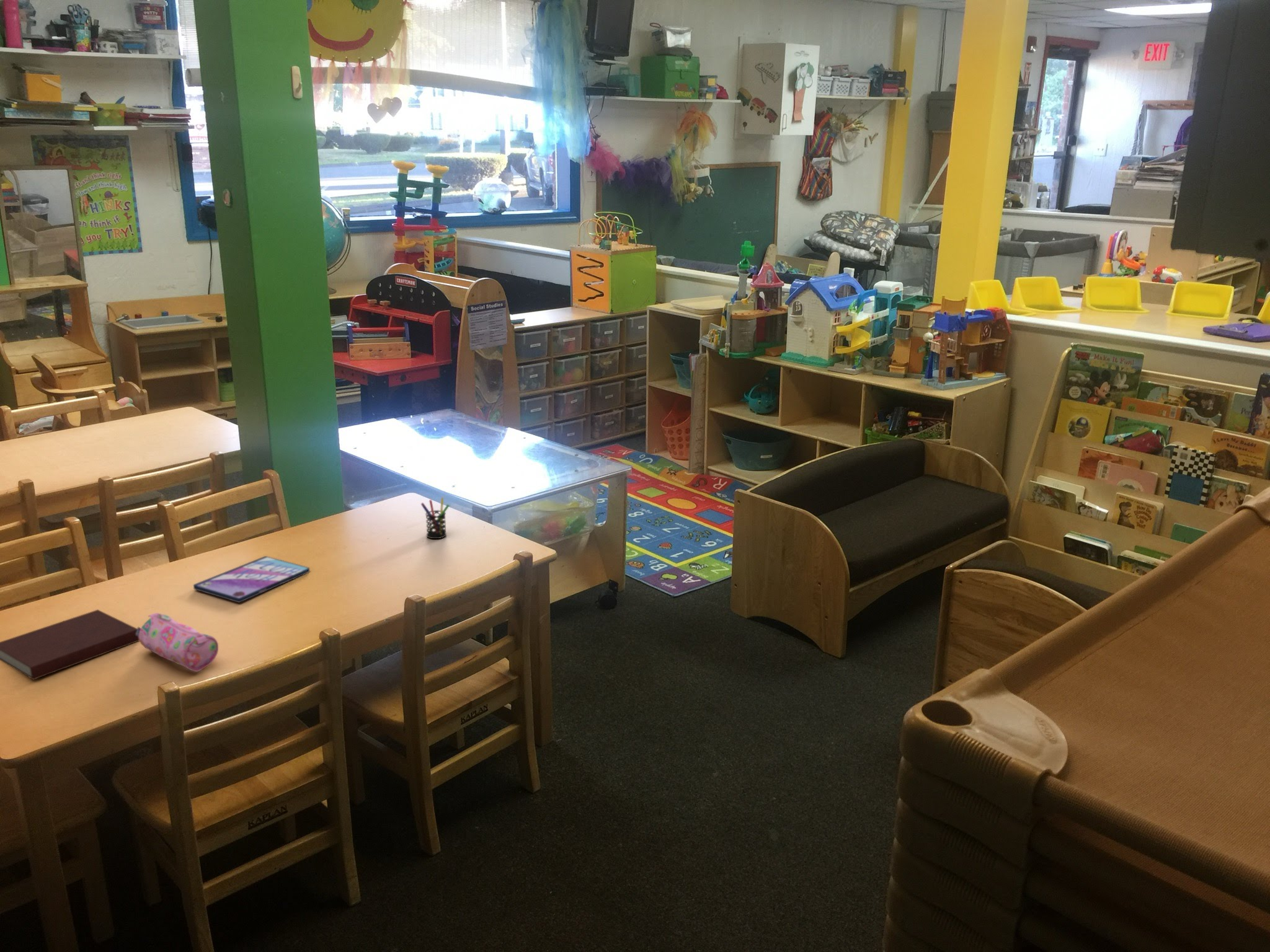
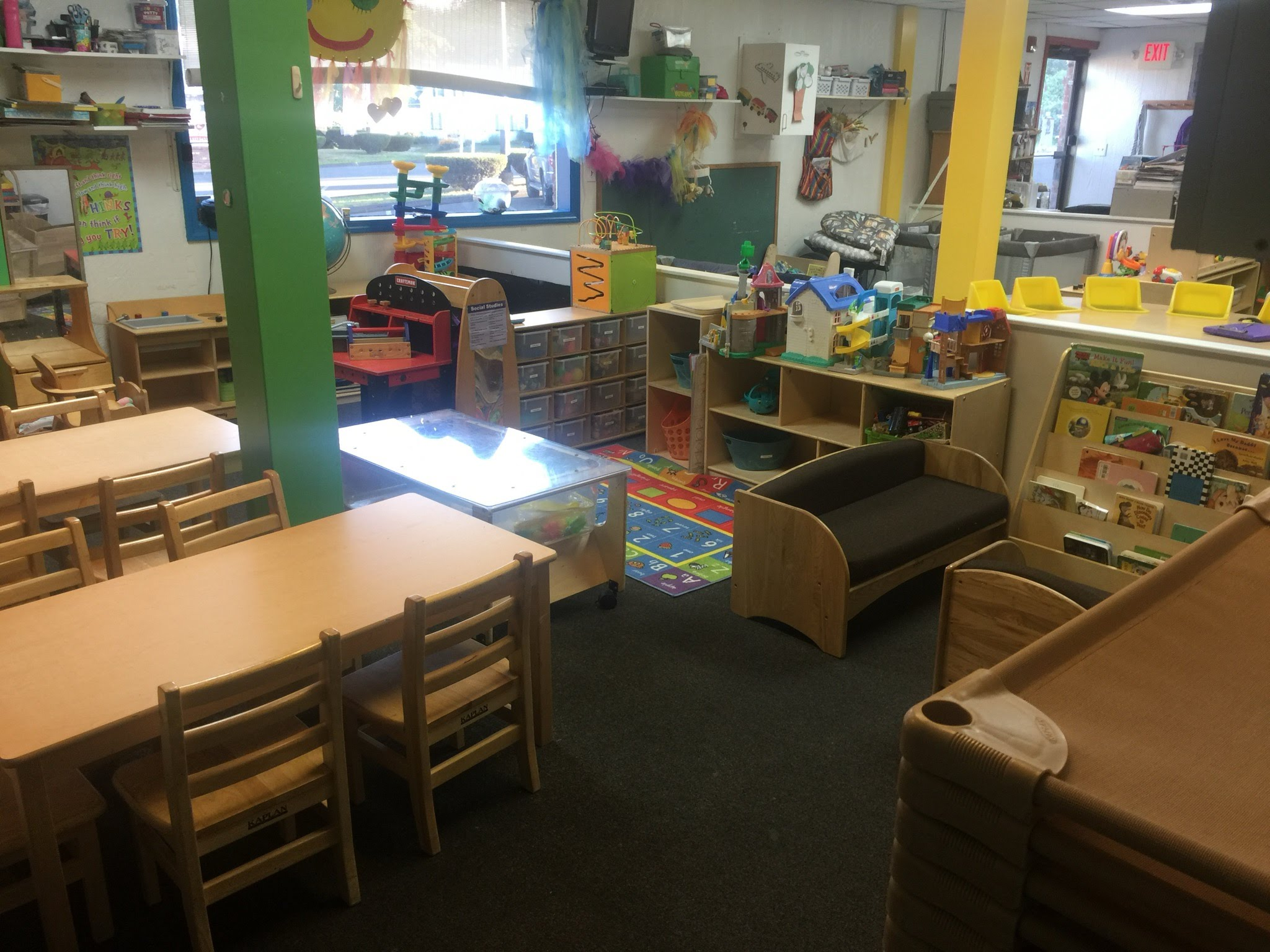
- pen holder [420,497,450,539]
- video game case [193,555,310,603]
- notebook [0,609,139,681]
- pencil case [136,612,219,672]
